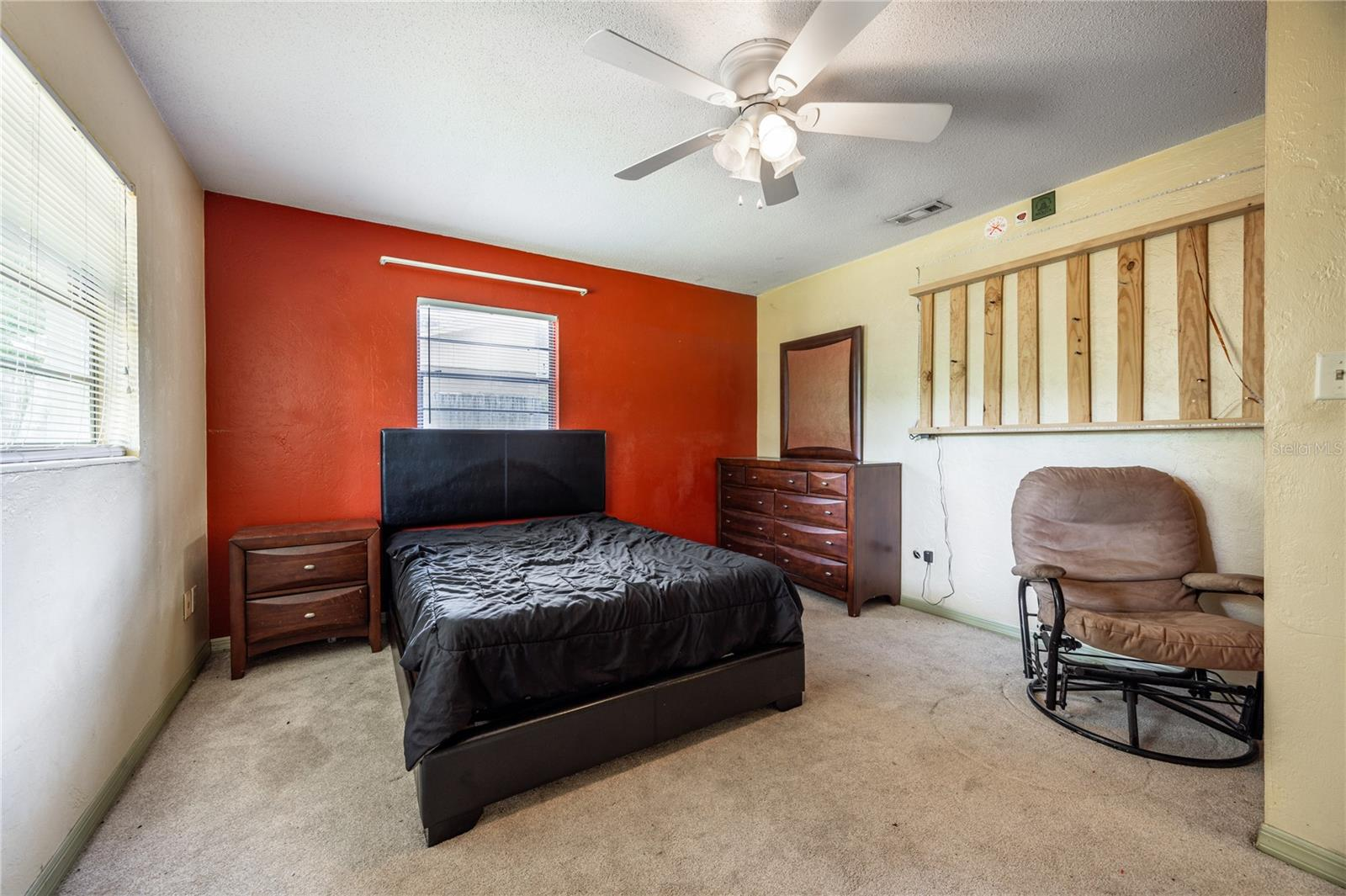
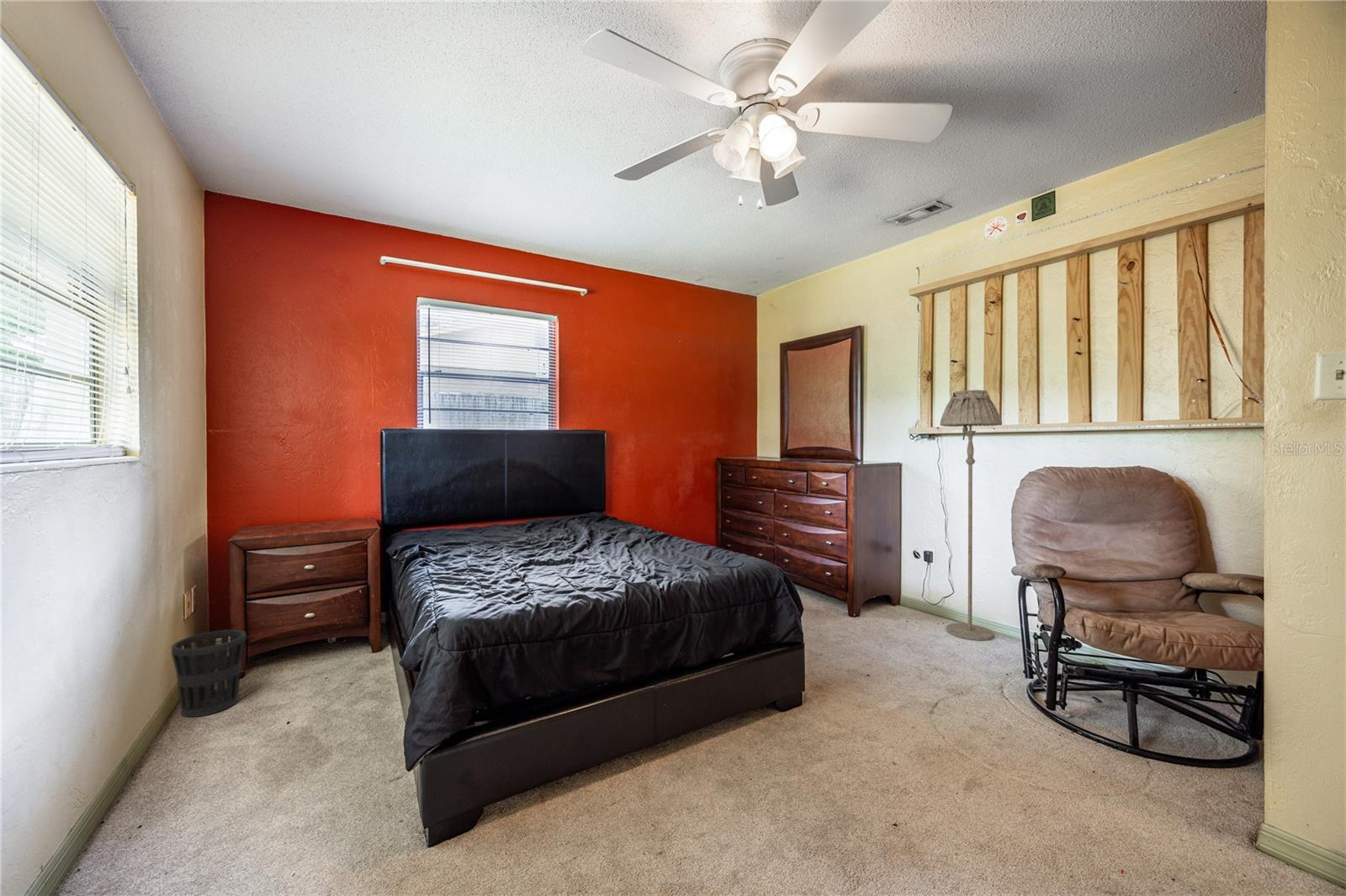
+ floor lamp [939,390,1003,641]
+ wastebasket [171,628,247,718]
